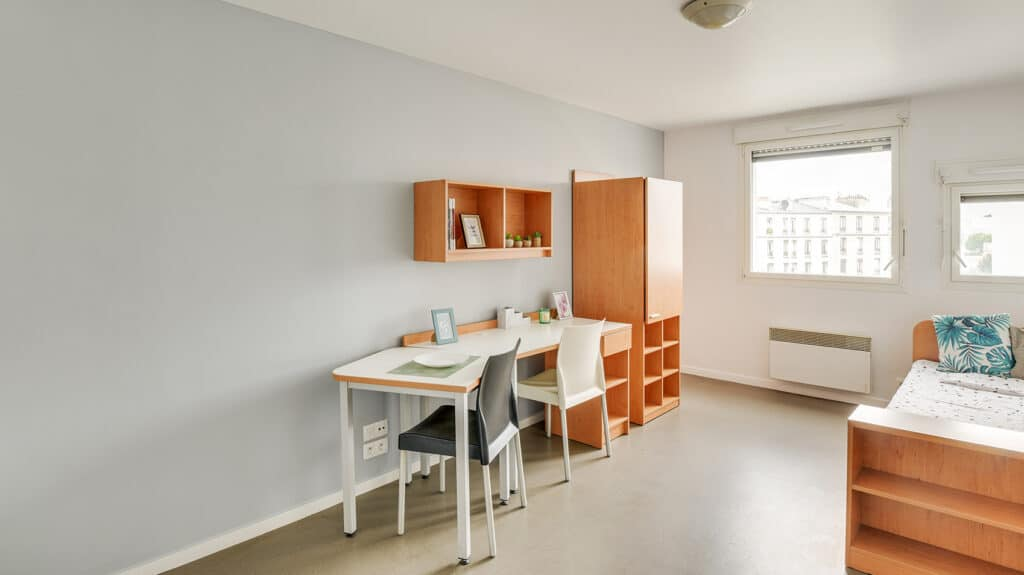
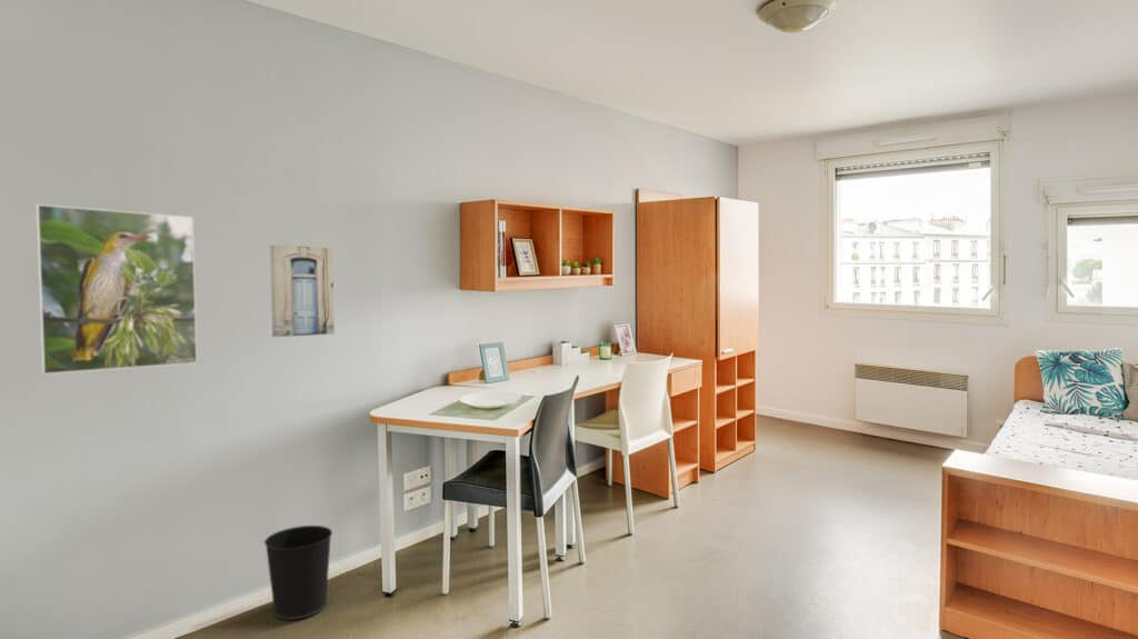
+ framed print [34,203,199,376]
+ wastebasket [263,525,333,621]
+ wall art [269,243,336,338]
